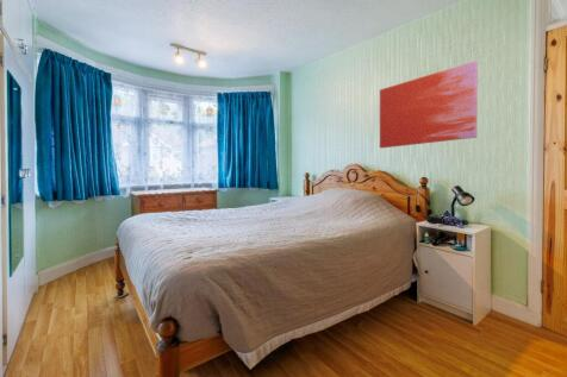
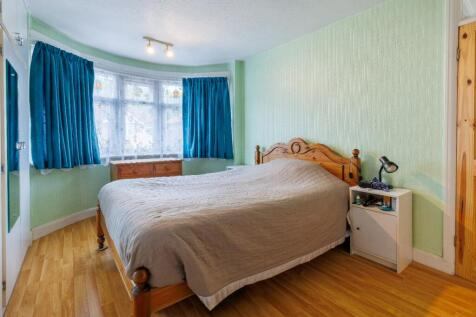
- wall art [379,59,479,149]
